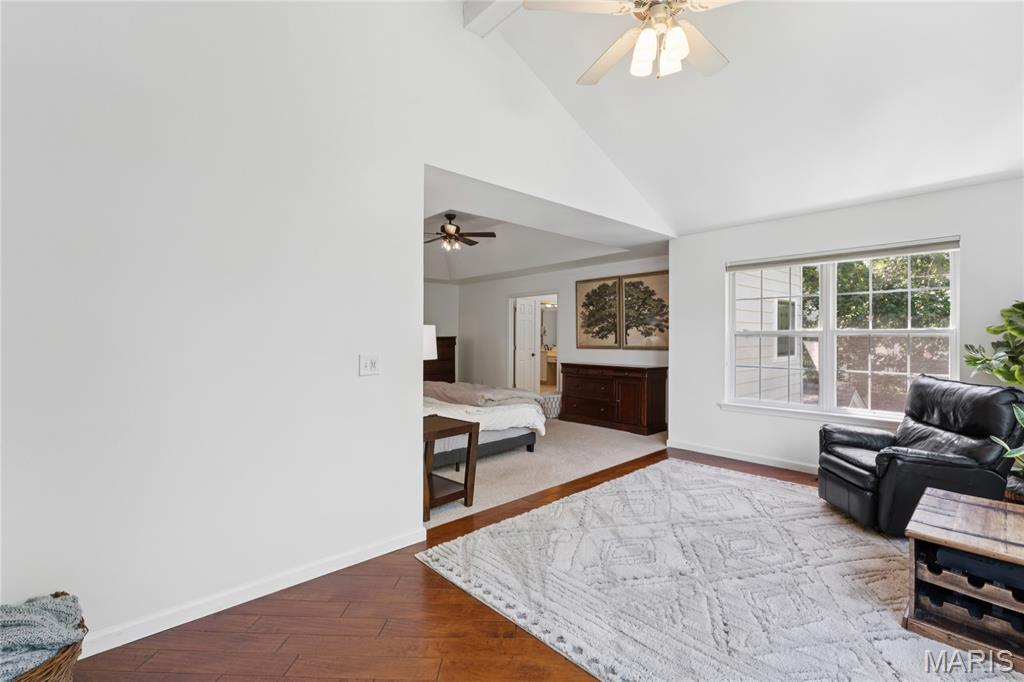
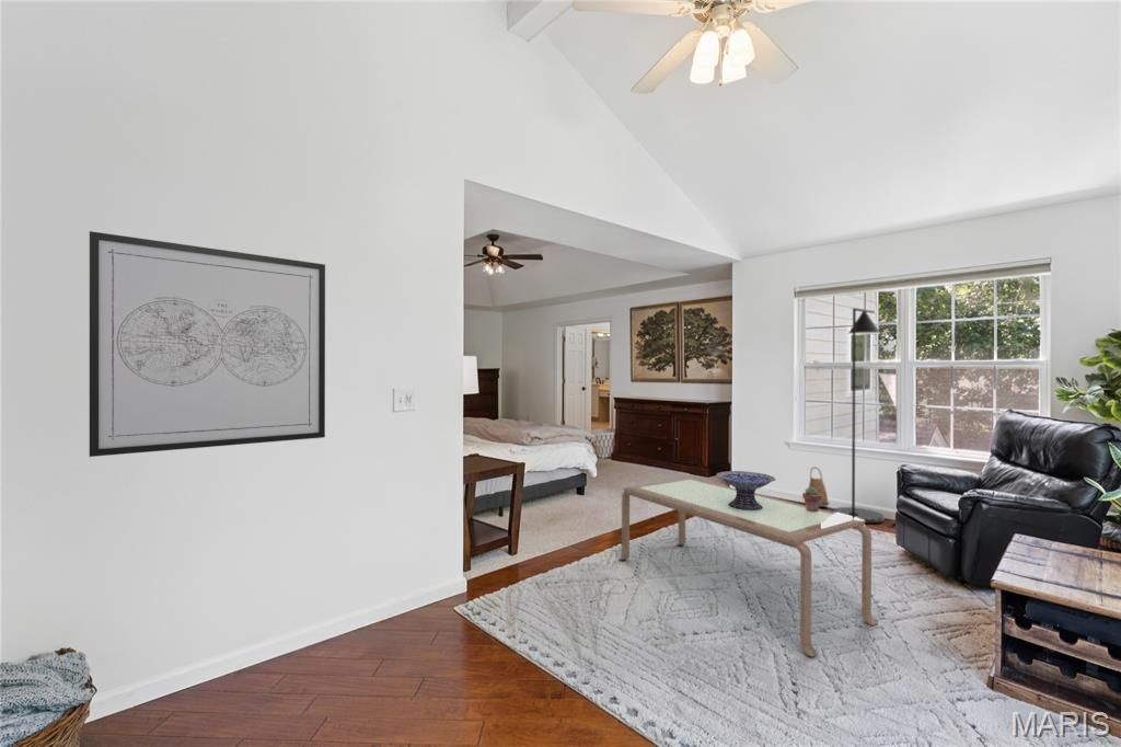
+ wall art [89,230,326,458]
+ floor lamp [833,307,885,524]
+ decorative bowl [715,470,777,510]
+ coffee table [619,476,879,658]
+ basket [808,466,830,508]
+ potted succulent [801,486,822,512]
